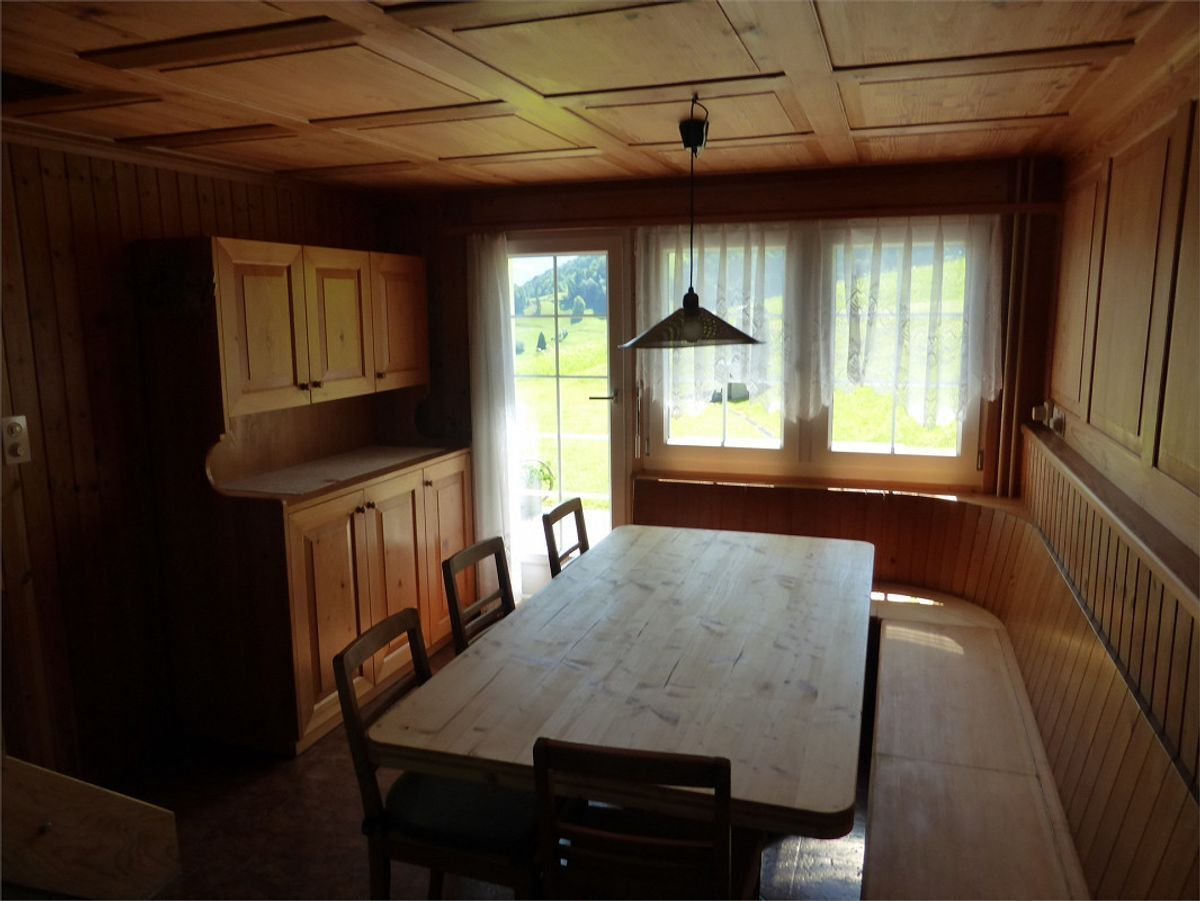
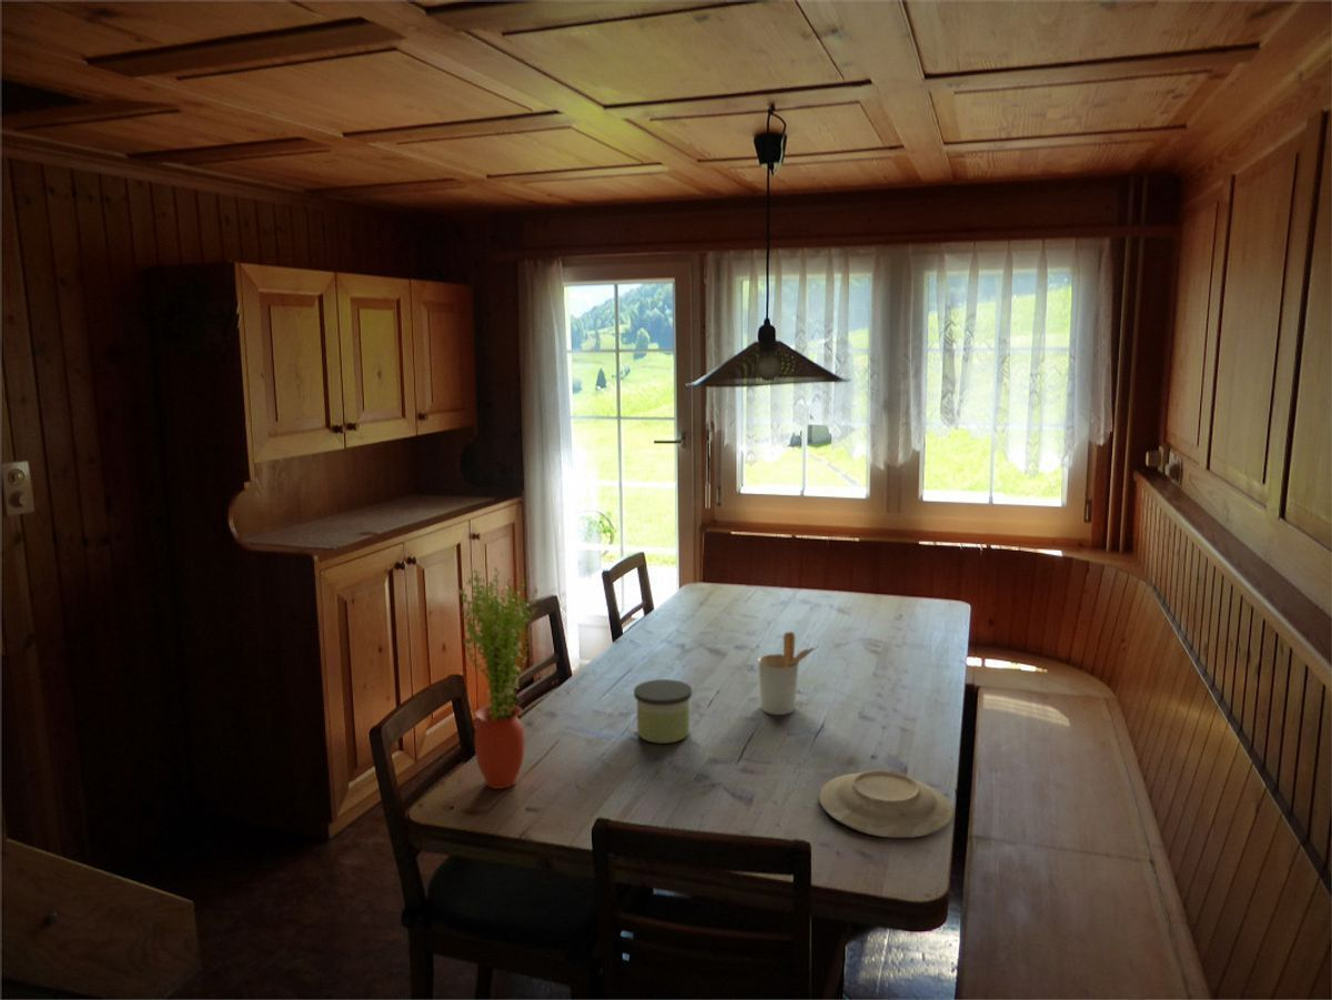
+ candle [633,678,693,745]
+ potted plant [456,566,539,790]
+ plate [818,770,955,839]
+ utensil holder [757,630,821,716]
